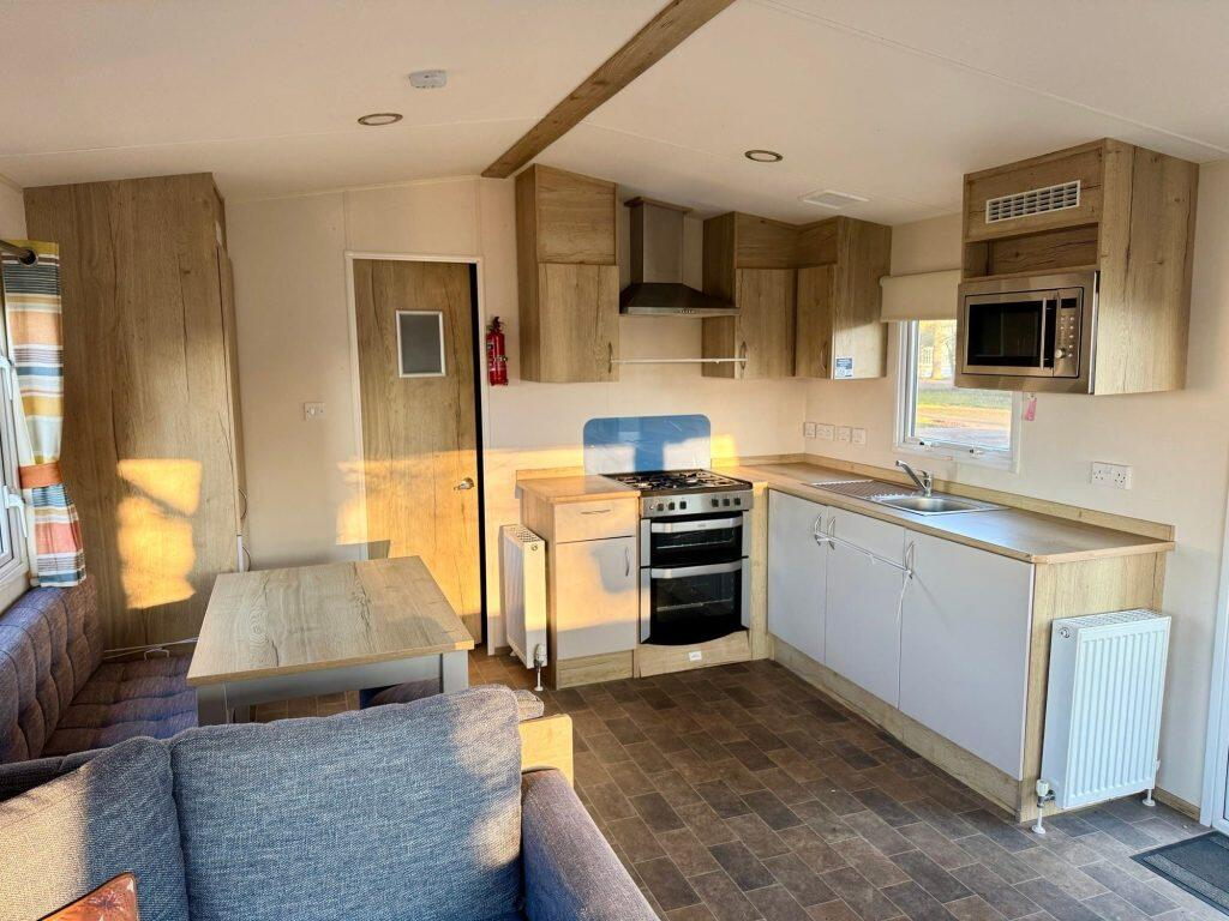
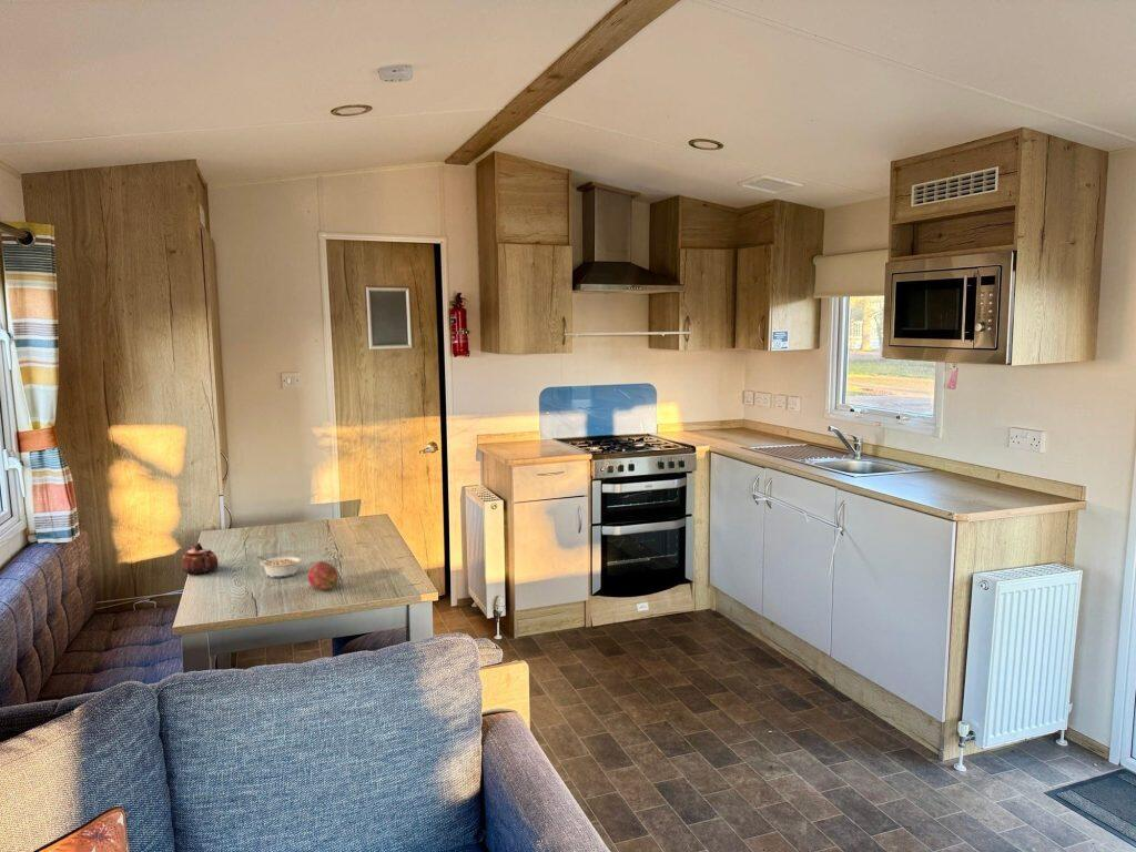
+ teapot [180,541,220,576]
+ legume [256,555,303,579]
+ fruit [306,560,339,591]
